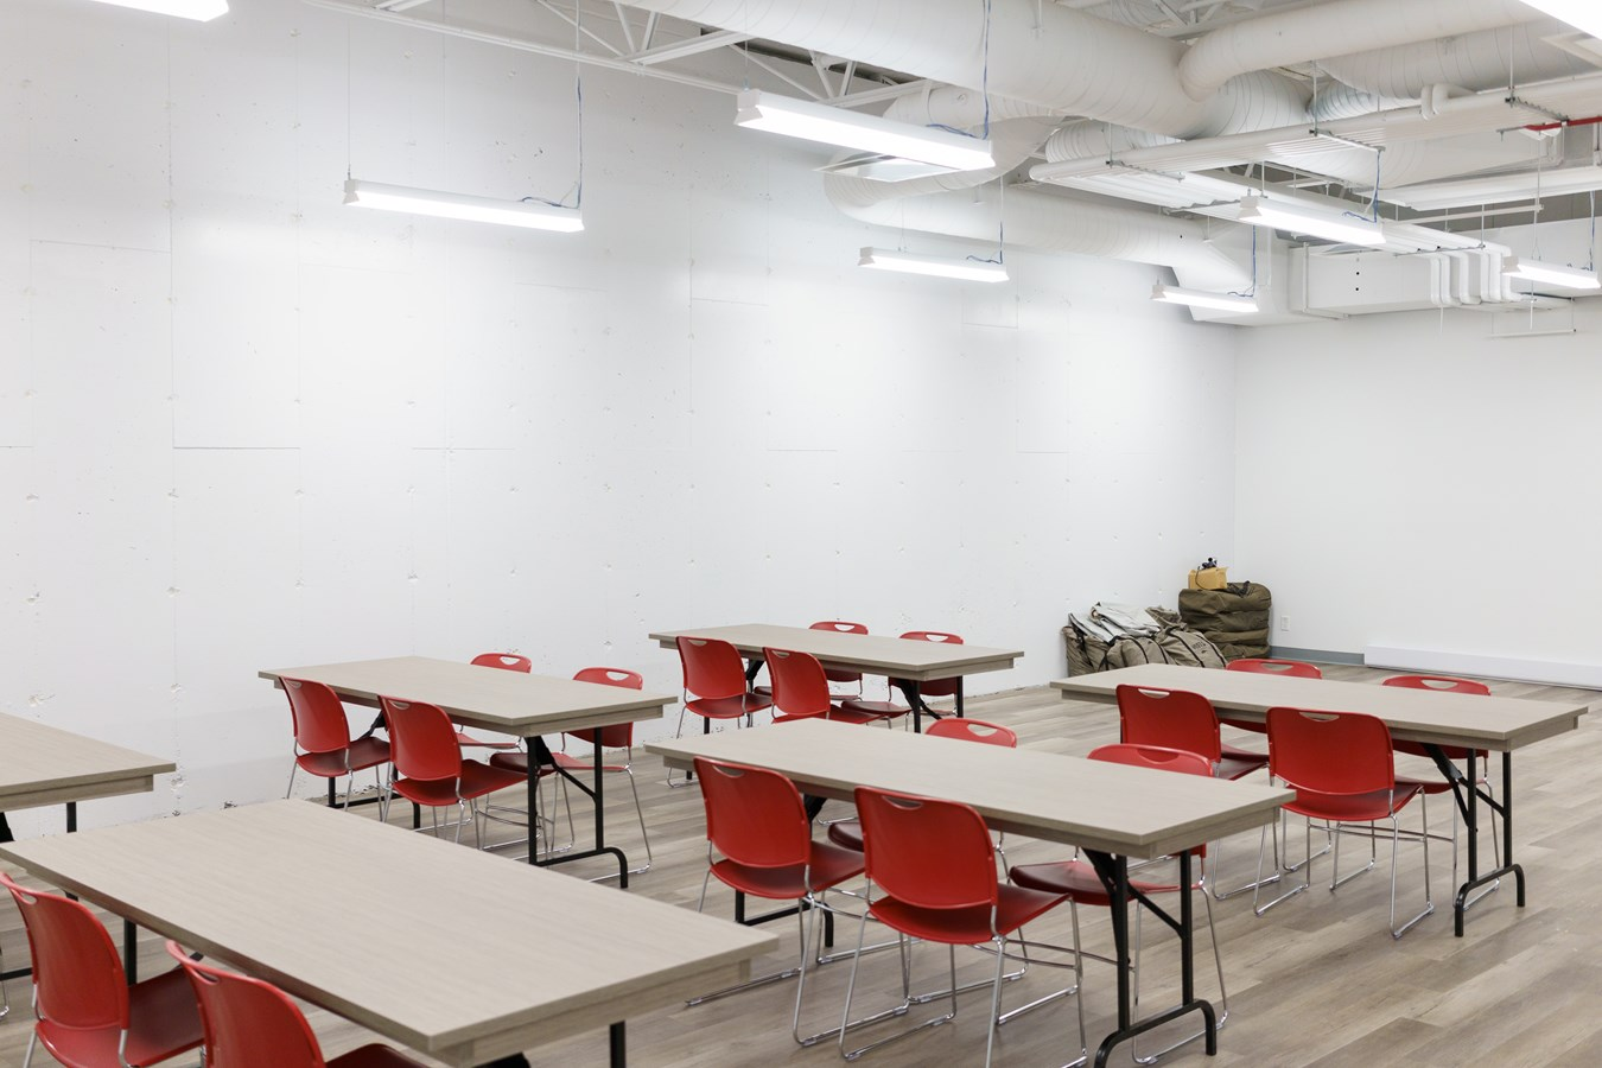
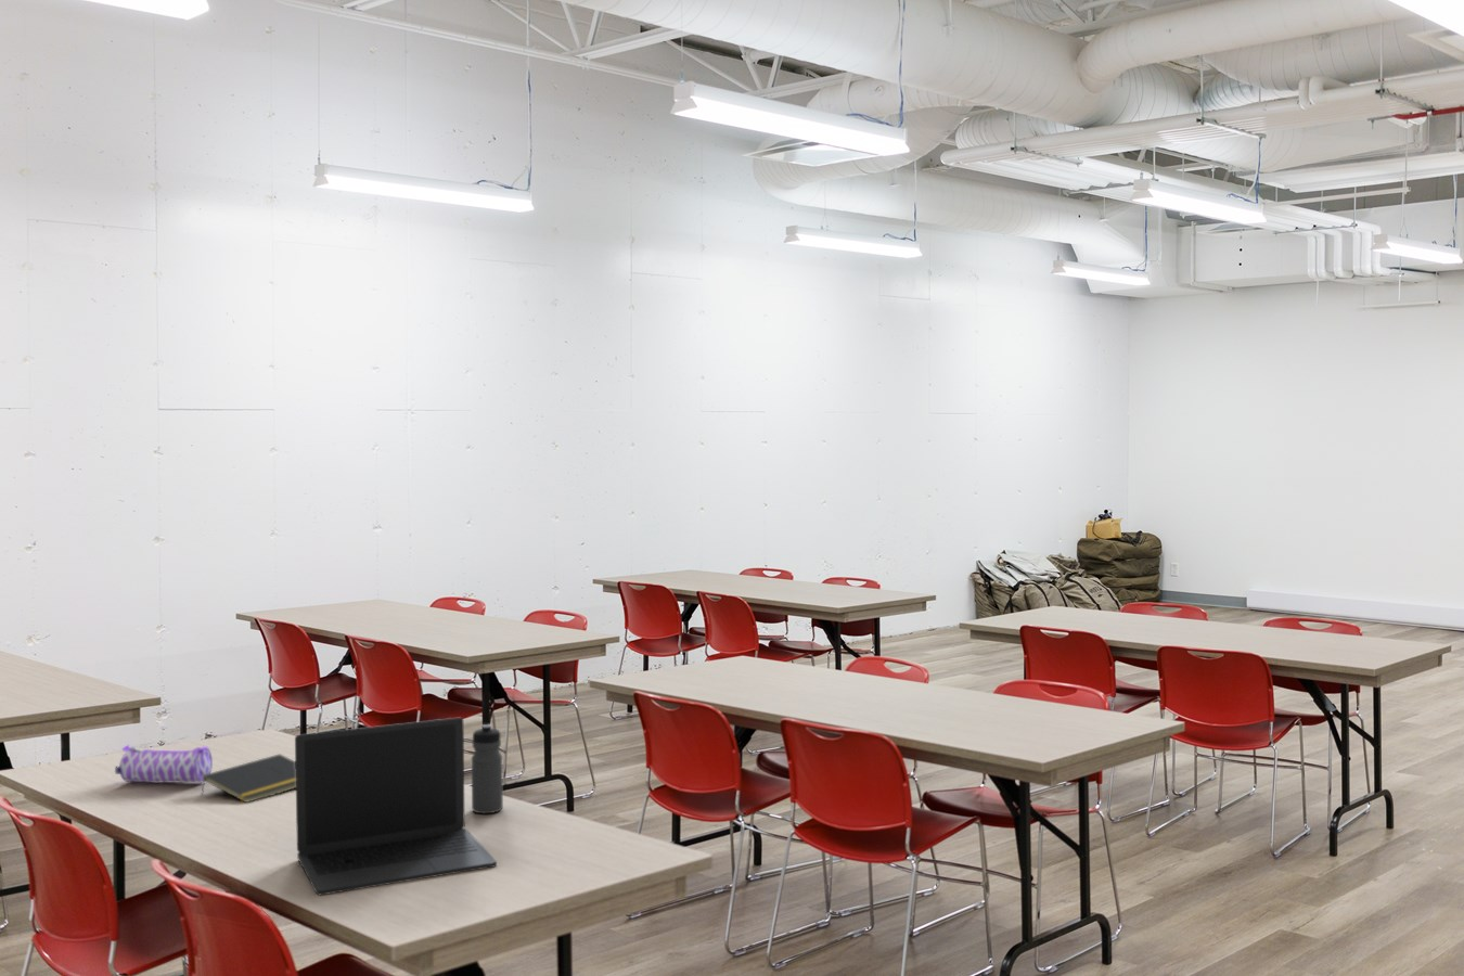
+ water bottle [471,723,504,815]
+ pencil case [114,744,213,784]
+ notepad [200,753,296,804]
+ laptop [294,717,498,895]
